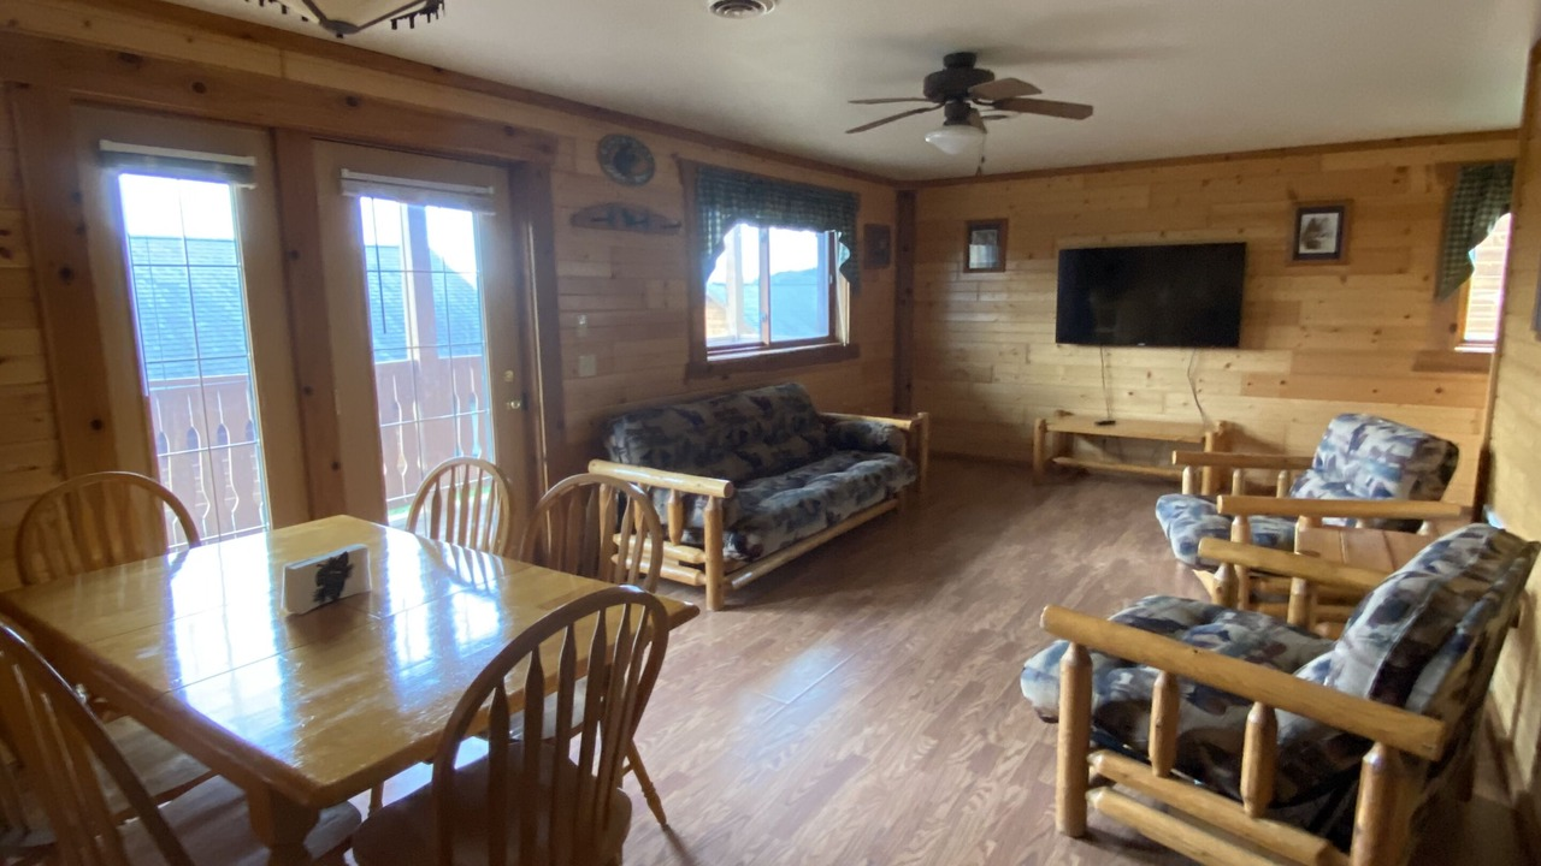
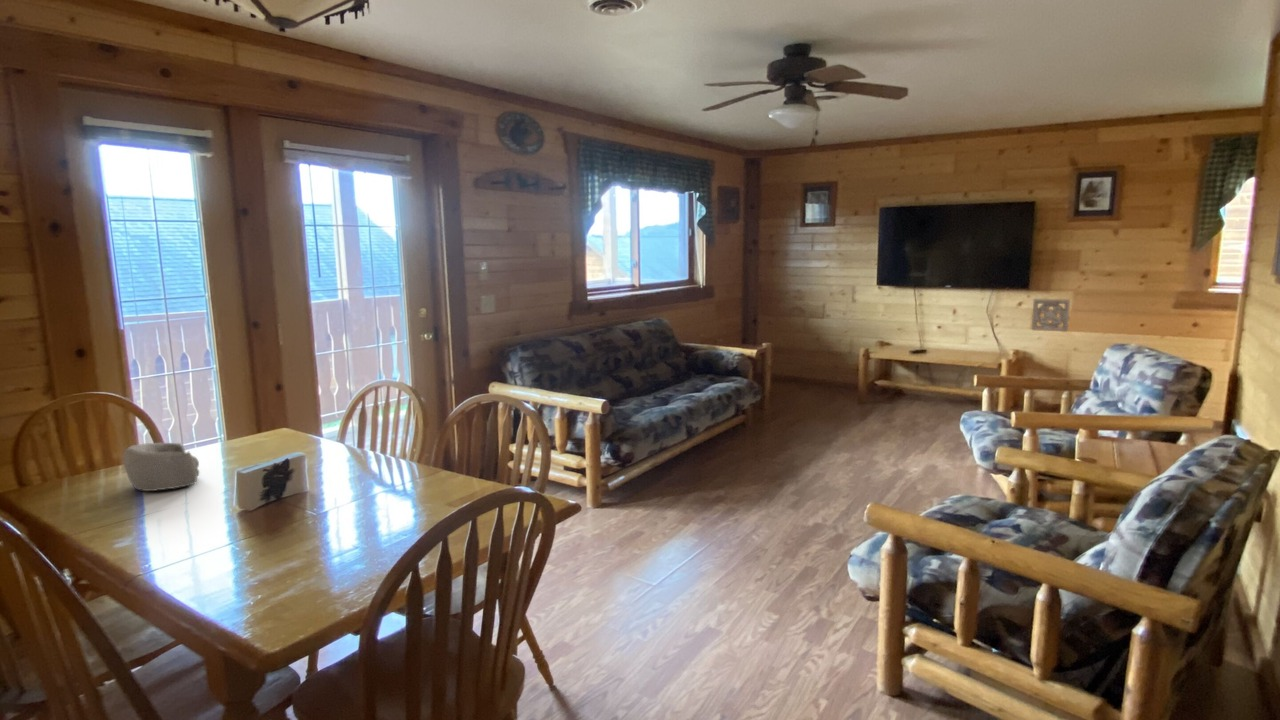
+ wall ornament [1031,298,1071,333]
+ decorative bowl [123,442,200,492]
